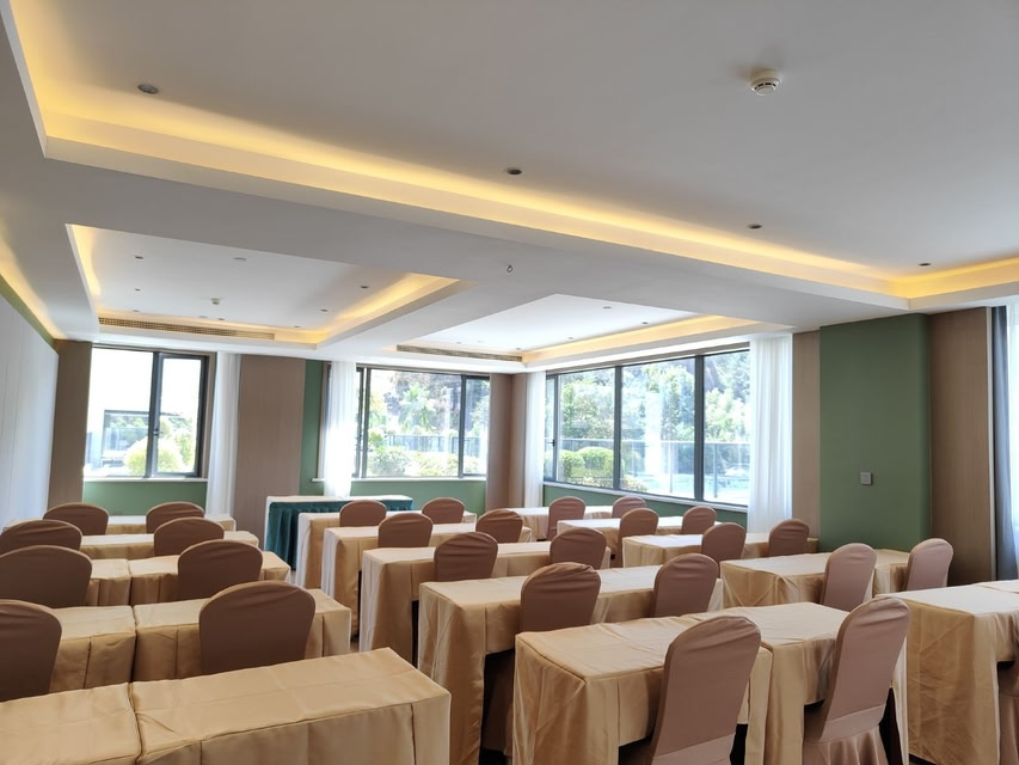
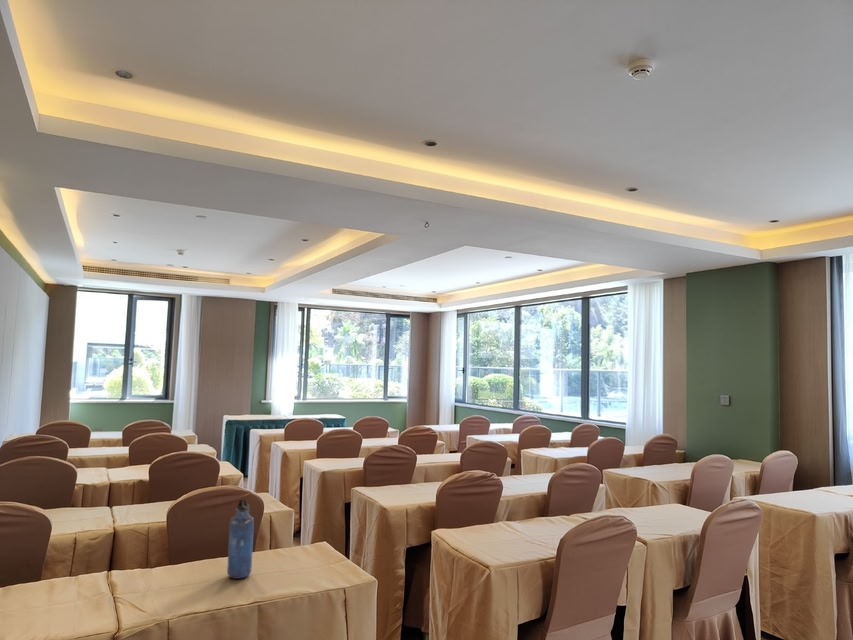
+ water bottle [226,498,255,580]
